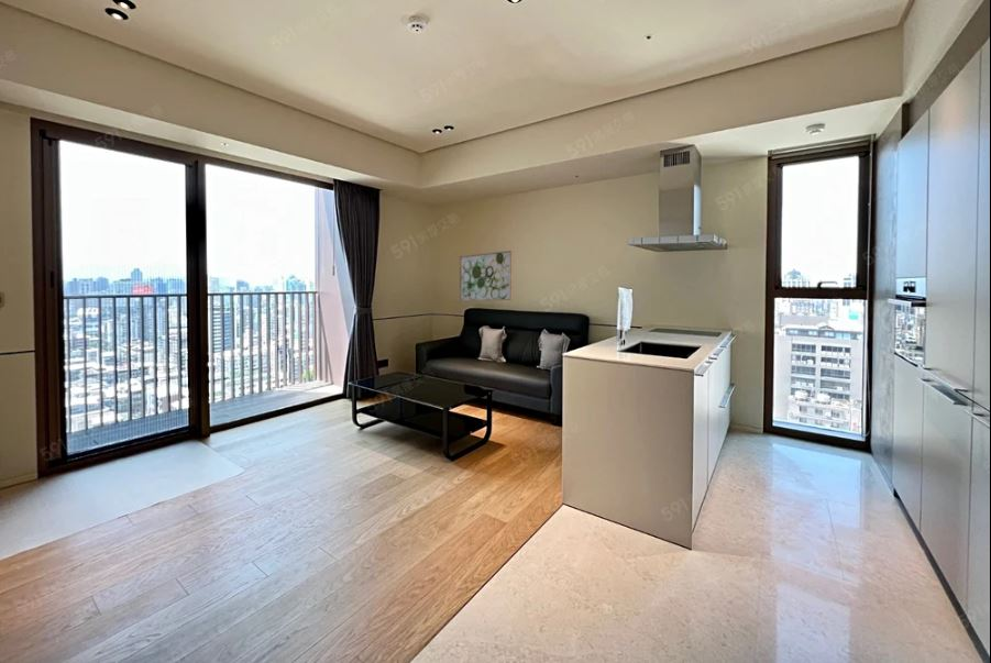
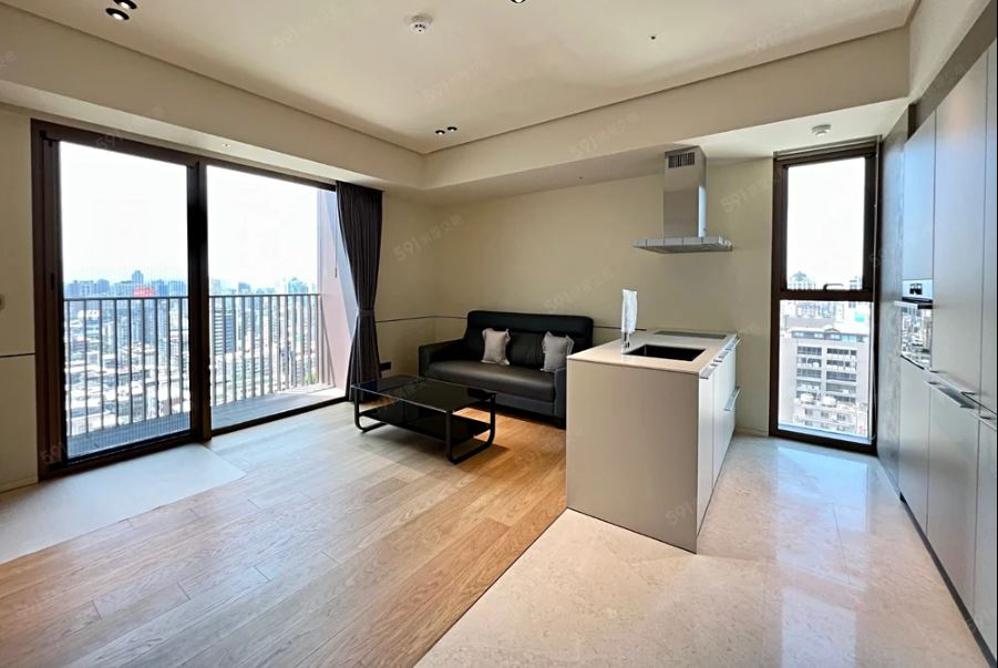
- wall art [459,250,514,302]
